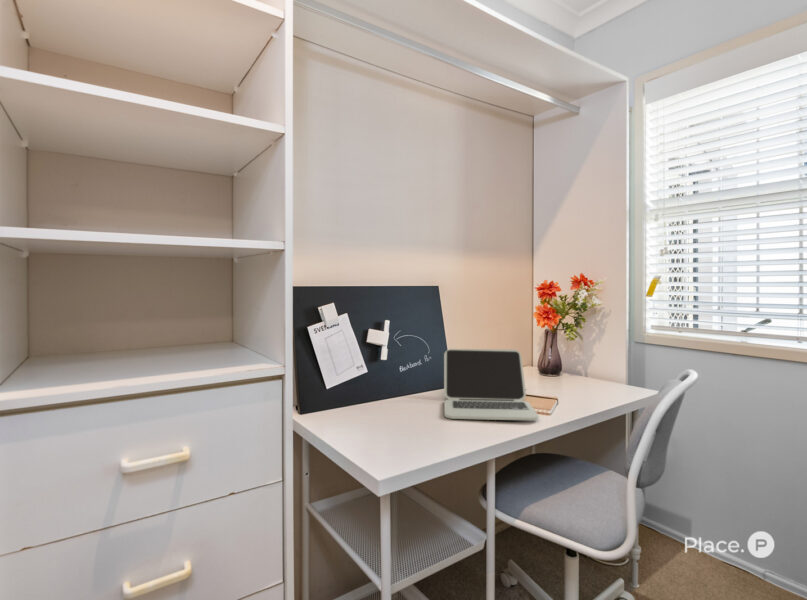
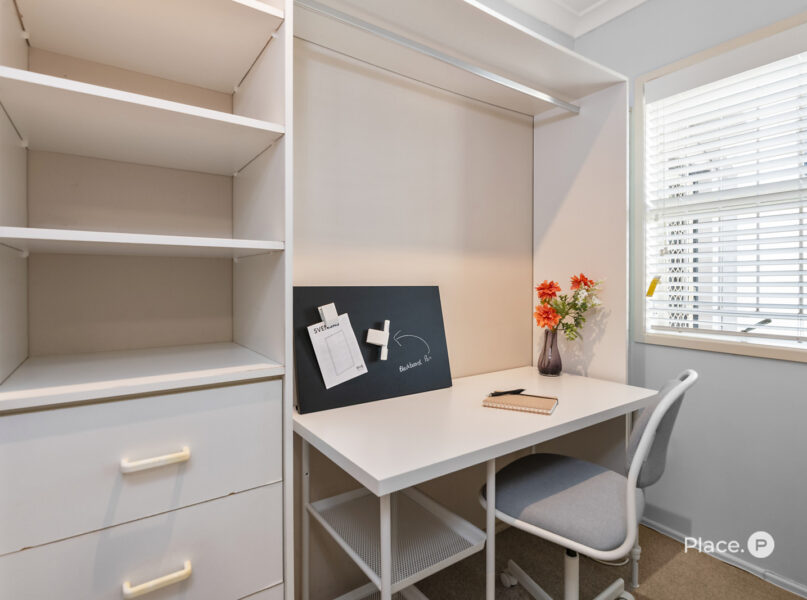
- laptop [443,348,540,421]
